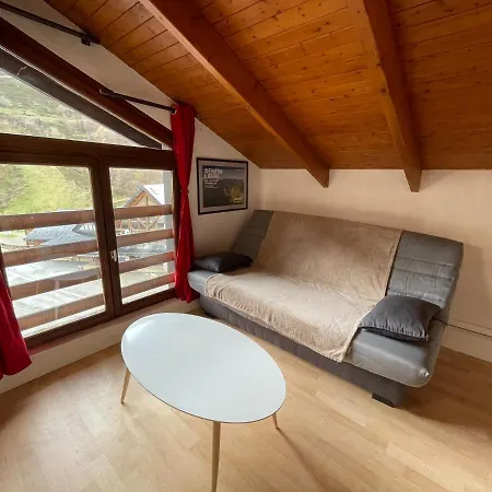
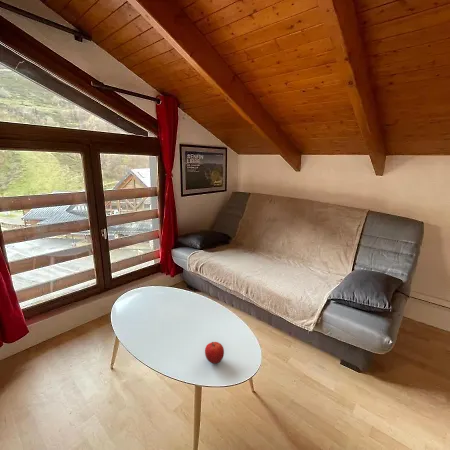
+ fruit [204,341,225,365]
